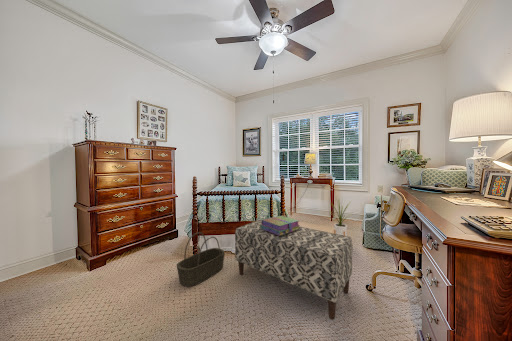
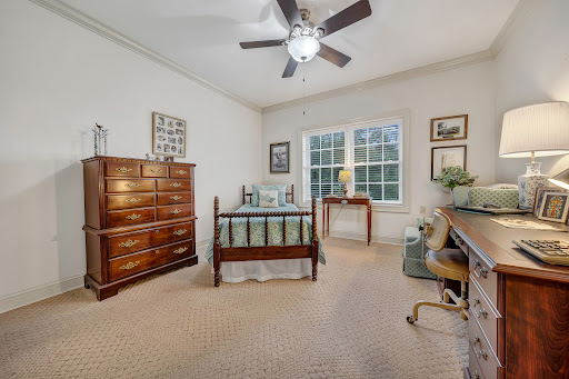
- basket [176,231,226,288]
- house plant [328,197,354,236]
- stack of books [260,215,301,236]
- bench [234,218,354,320]
